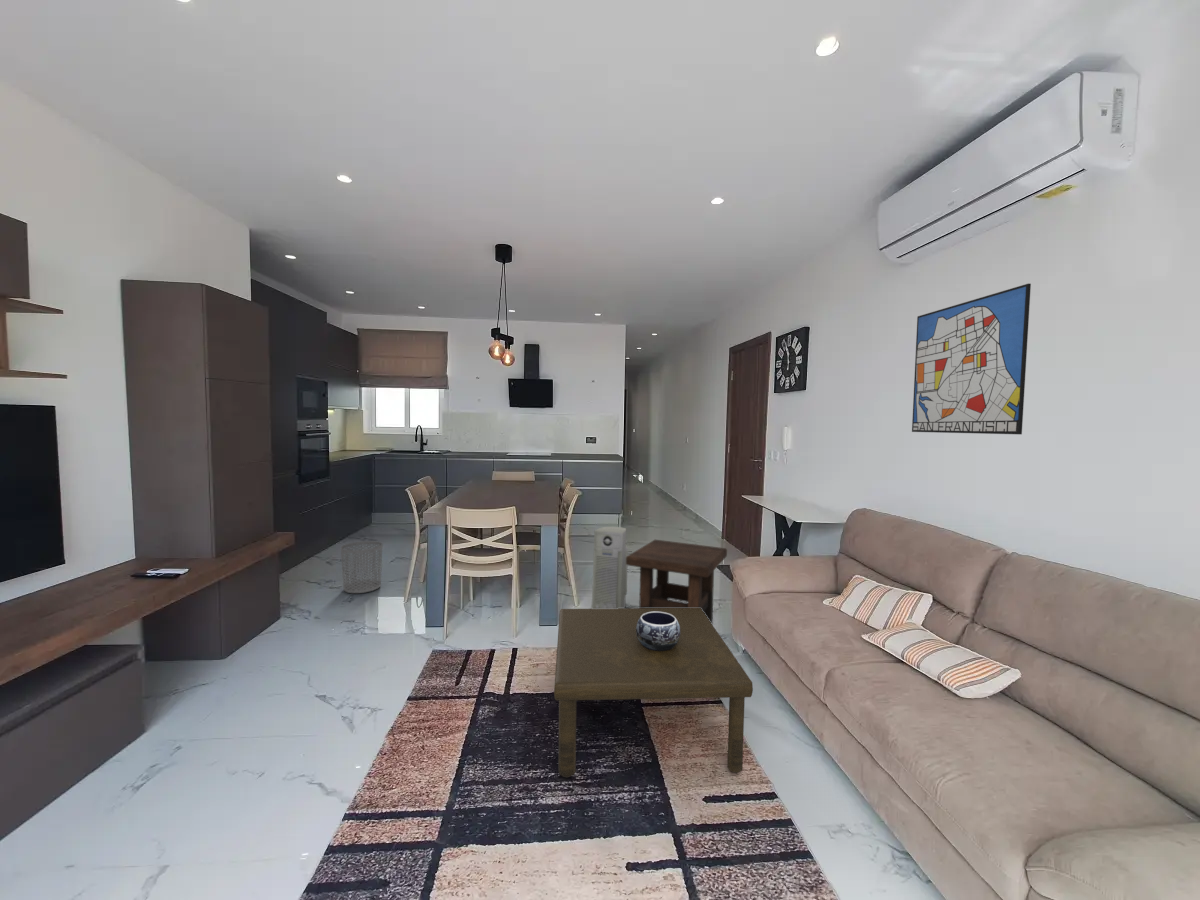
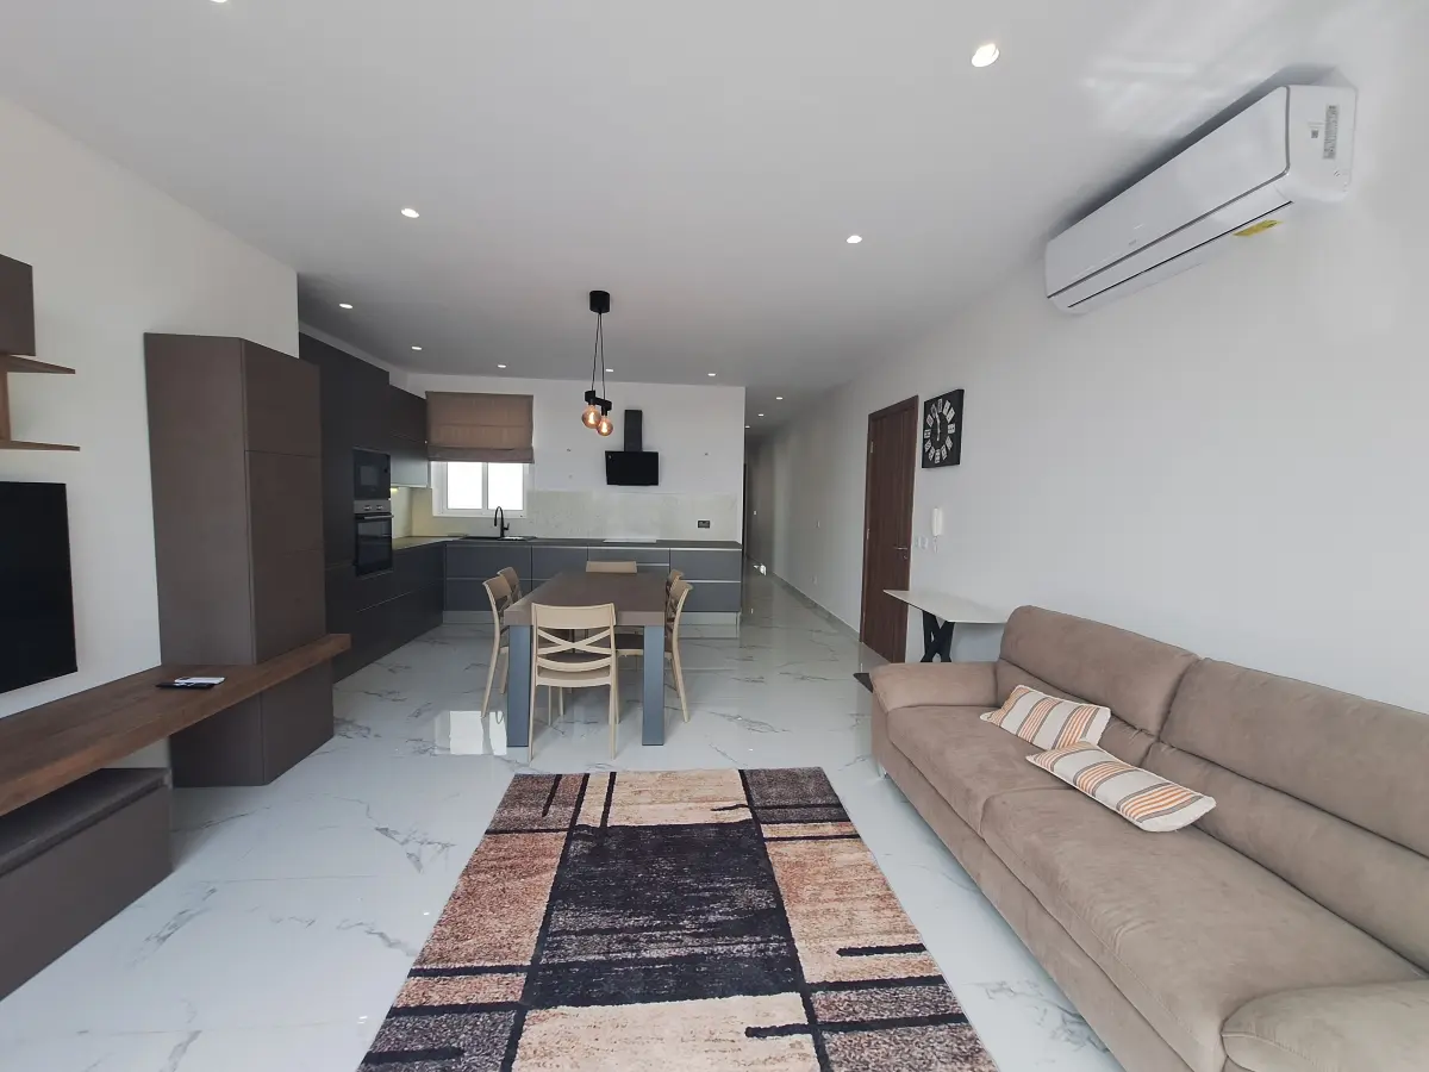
- air purifier [591,526,629,609]
- coffee table [553,607,754,779]
- decorative bowl [636,611,680,651]
- wall art [911,283,1032,435]
- side table [626,539,728,625]
- waste bin [340,540,383,594]
